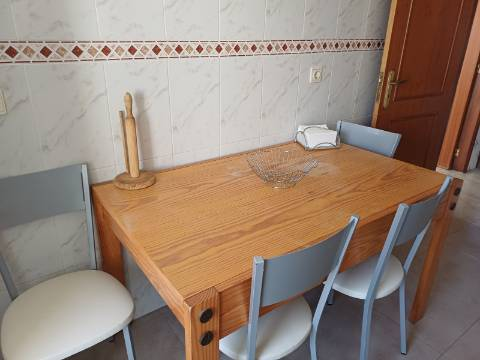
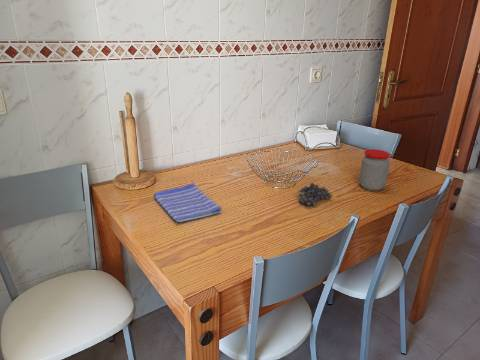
+ jar [358,148,391,192]
+ fruit [297,182,333,207]
+ dish towel [153,182,223,223]
